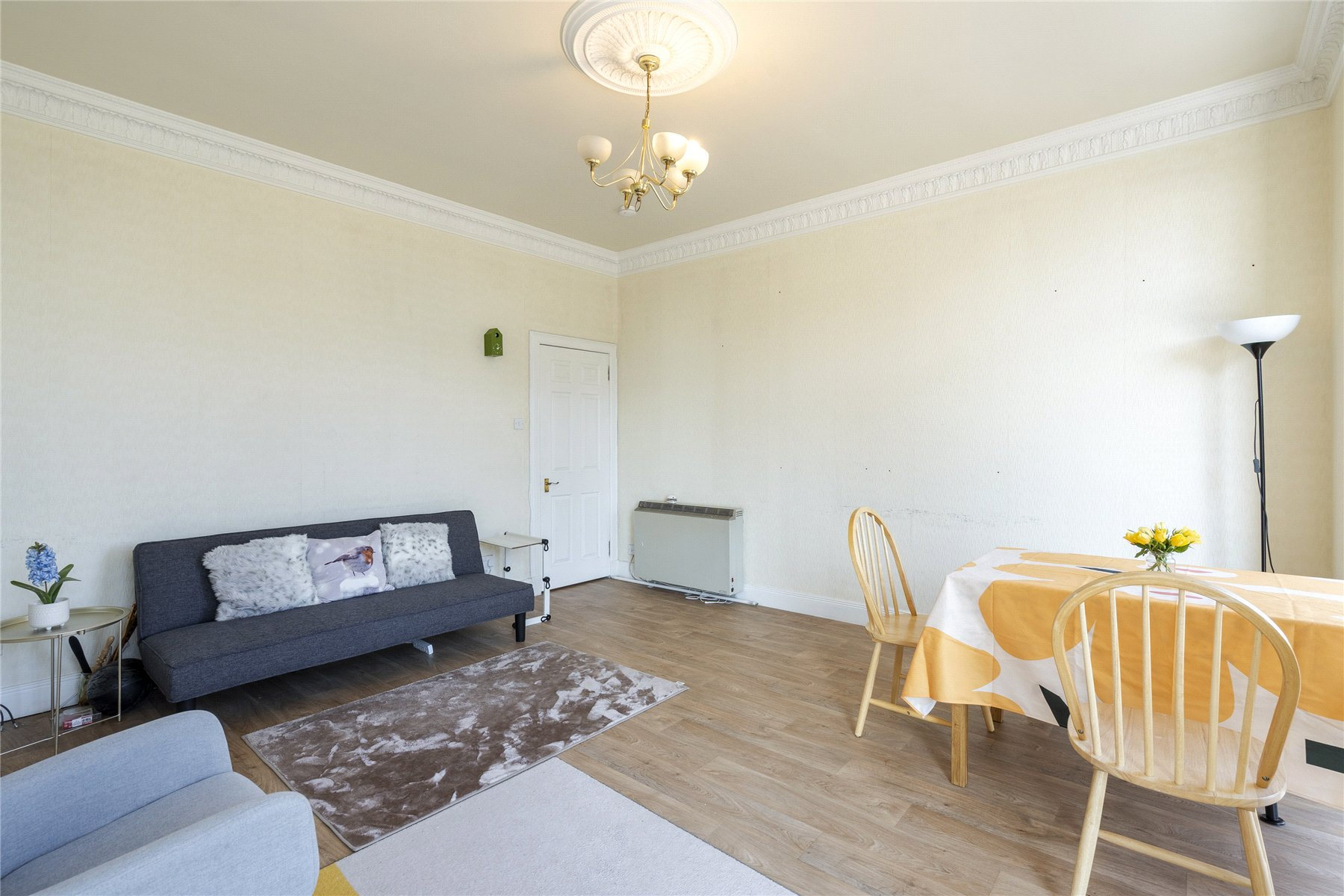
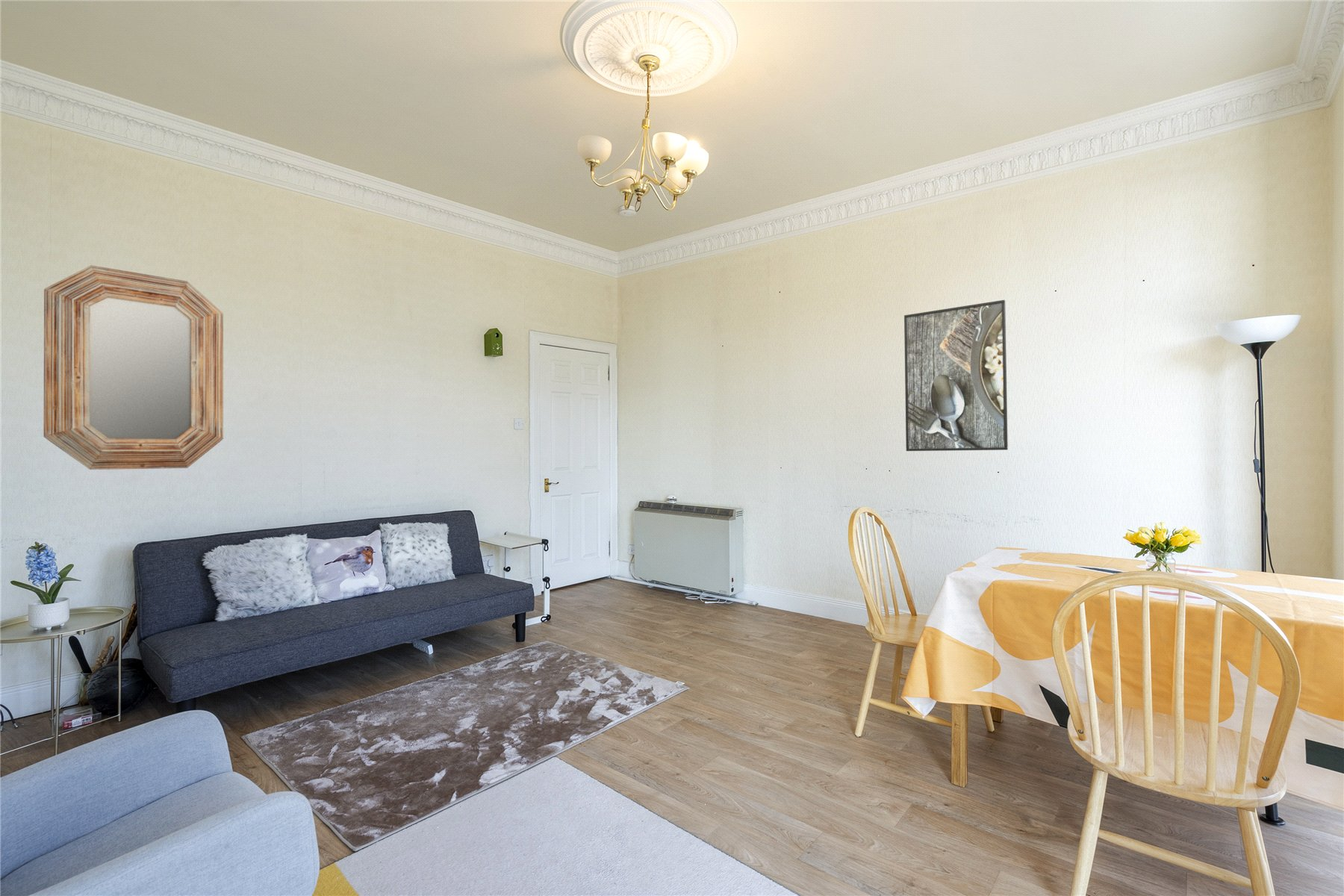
+ home mirror [43,264,224,470]
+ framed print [903,299,1009,452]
